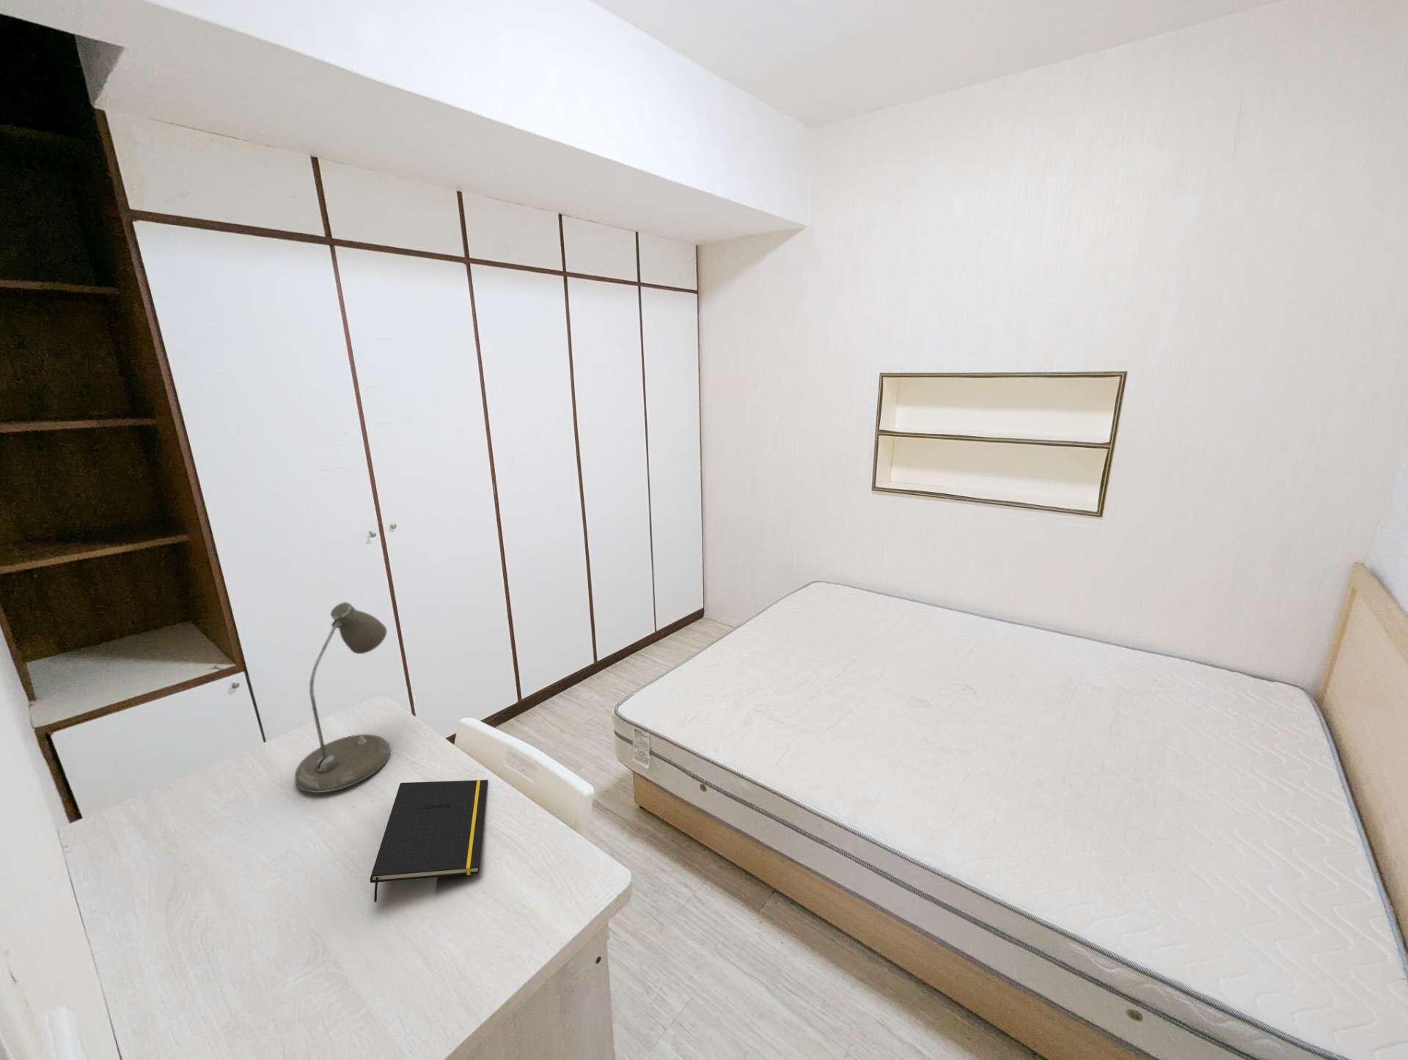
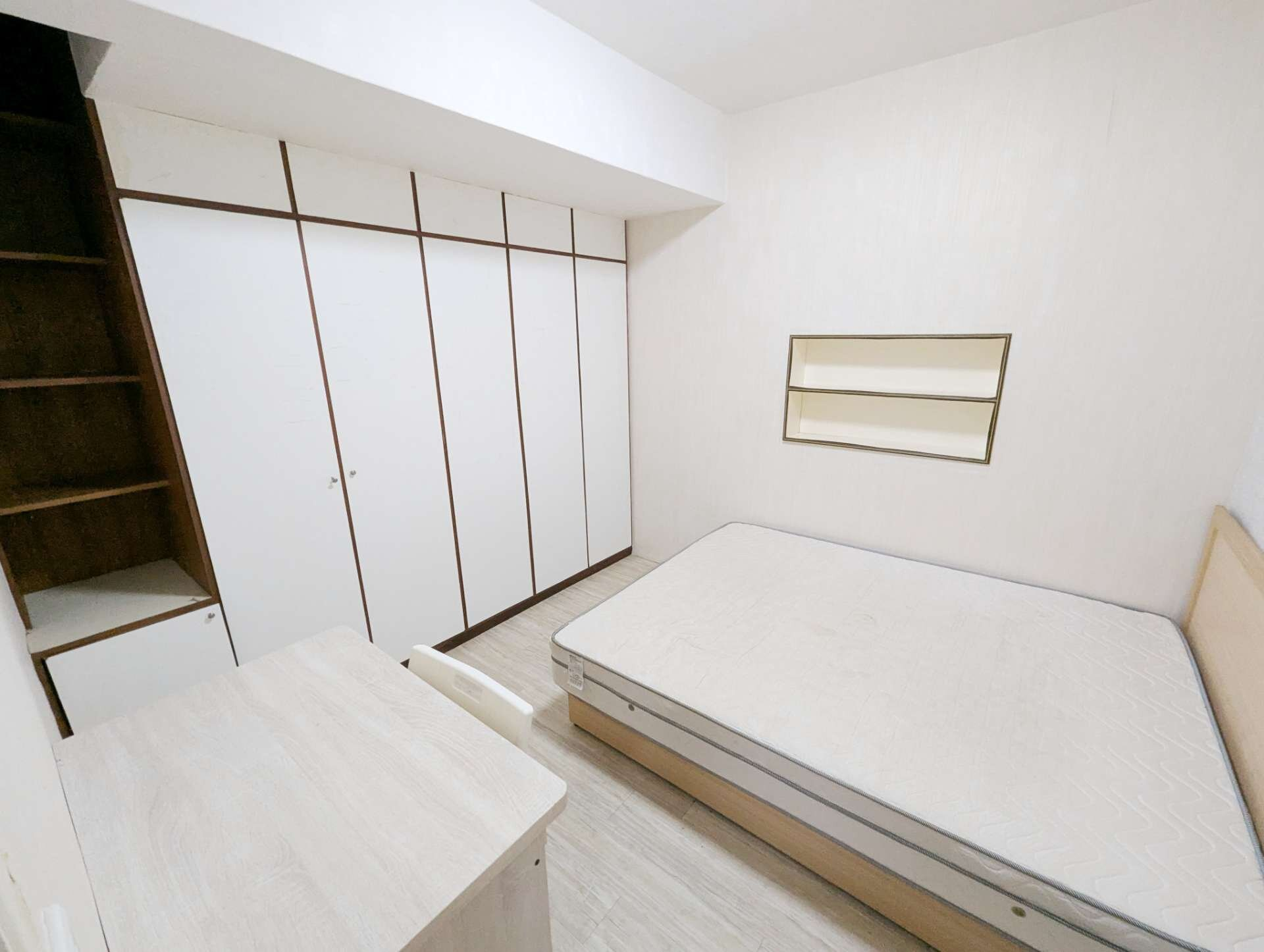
- notepad [370,779,488,902]
- desk lamp [294,601,392,793]
